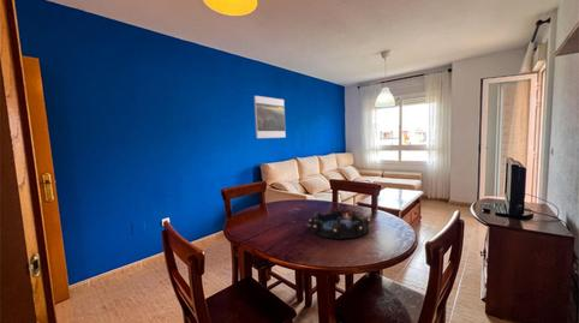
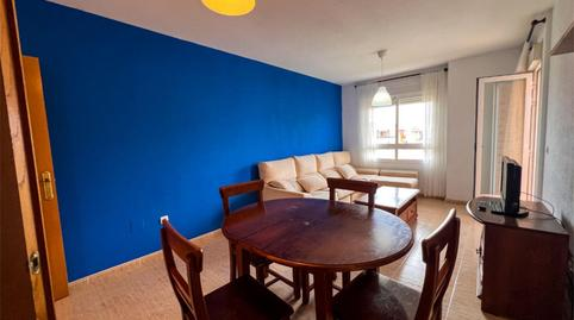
- decorative bowl [308,209,371,240]
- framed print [253,95,287,139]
